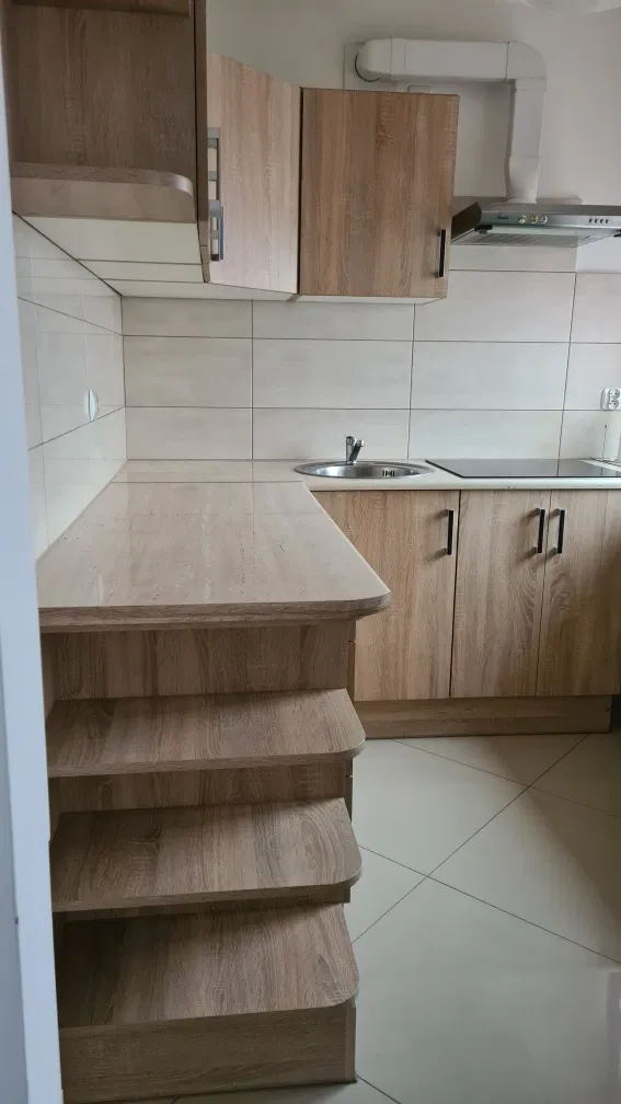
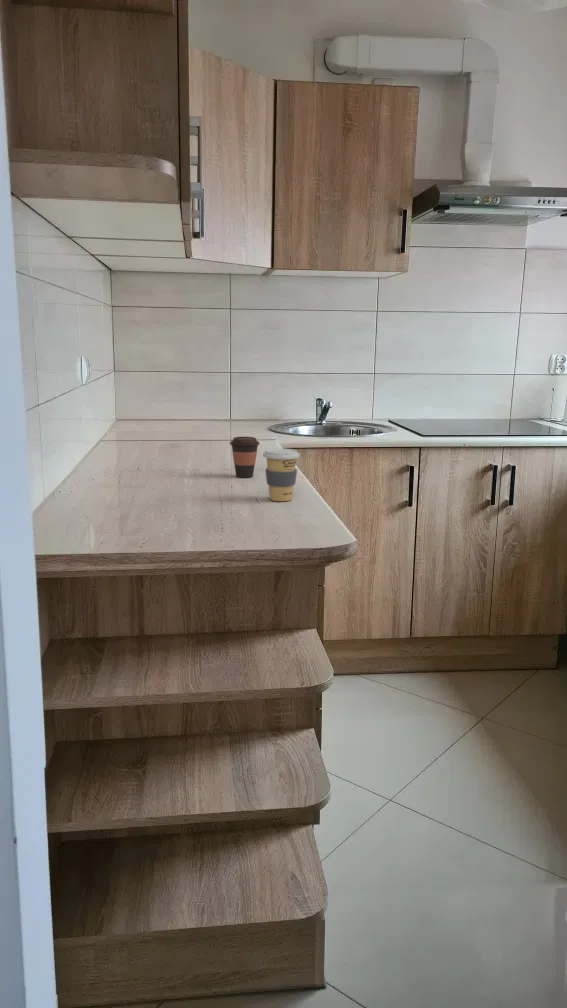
+ coffee cup [229,436,260,478]
+ coffee cup [262,447,301,502]
